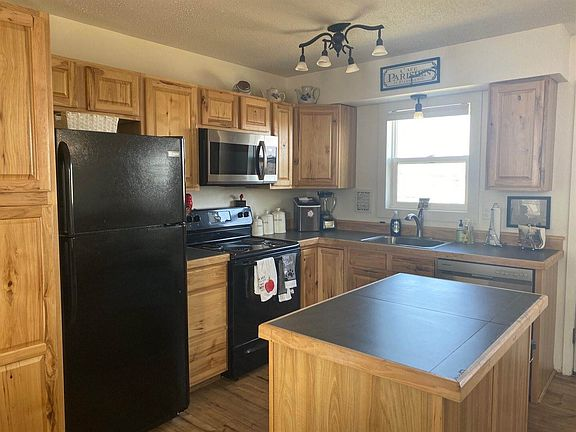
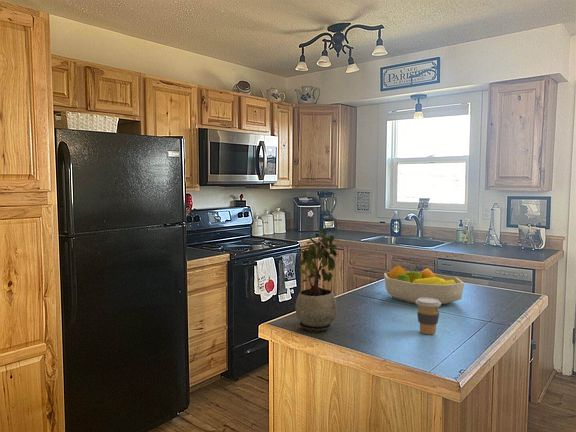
+ fruit bowl [383,264,465,306]
+ potted plant [294,227,338,333]
+ coffee cup [416,298,442,335]
